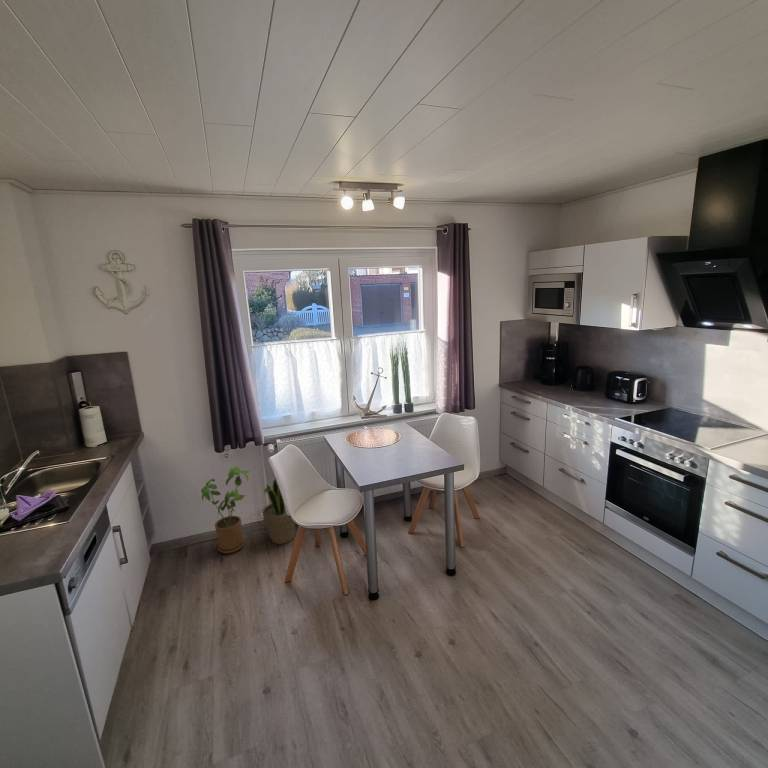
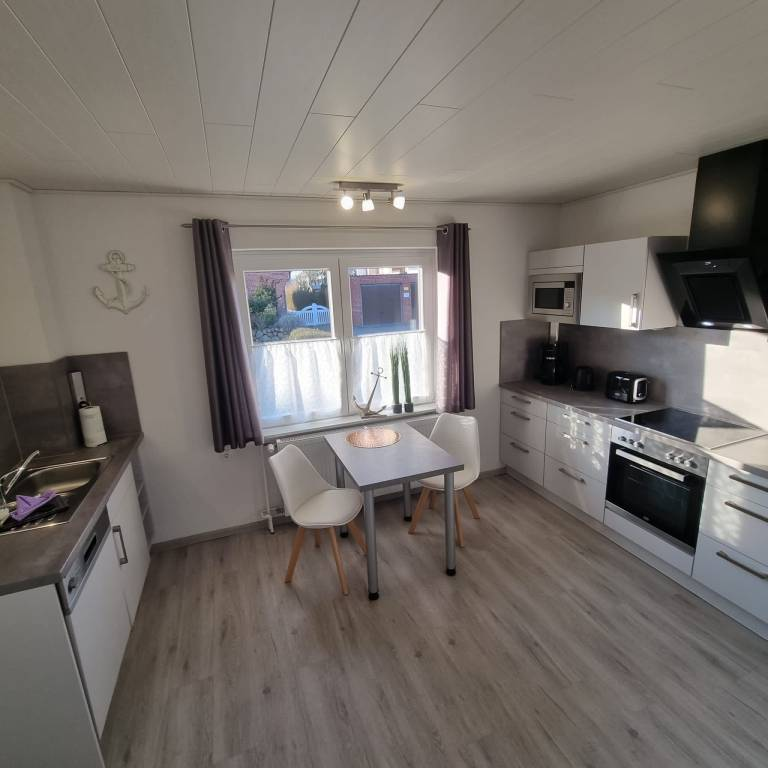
- potted plant [262,478,296,545]
- house plant [200,466,251,554]
